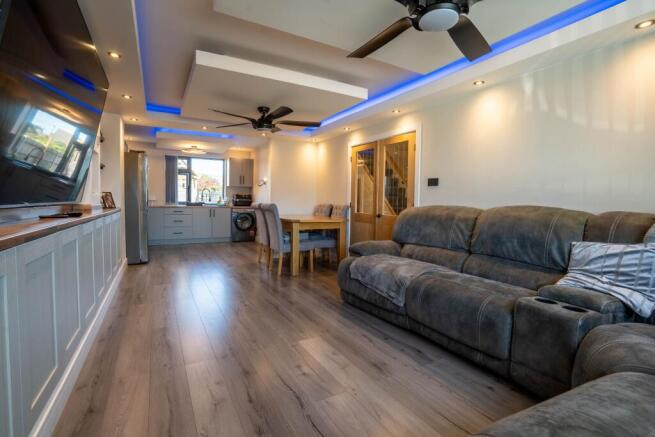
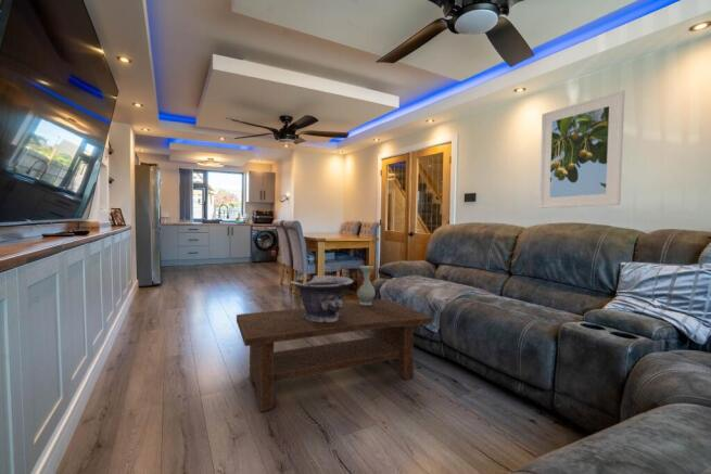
+ coffee table [236,298,433,413]
+ vase [356,265,377,306]
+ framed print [538,89,626,209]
+ decorative bowl [289,274,355,322]
